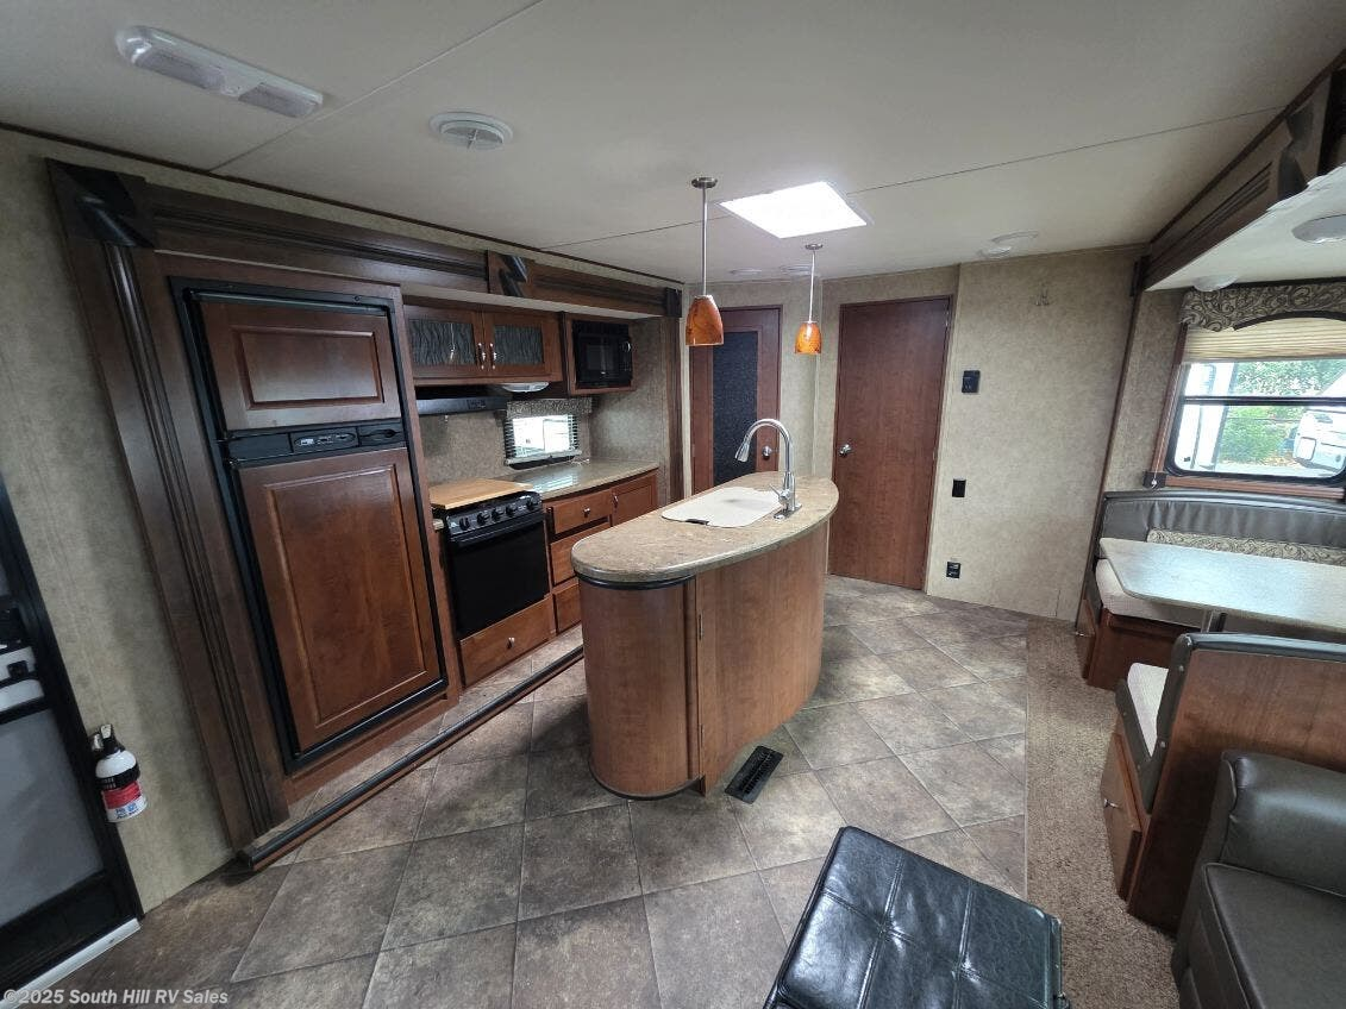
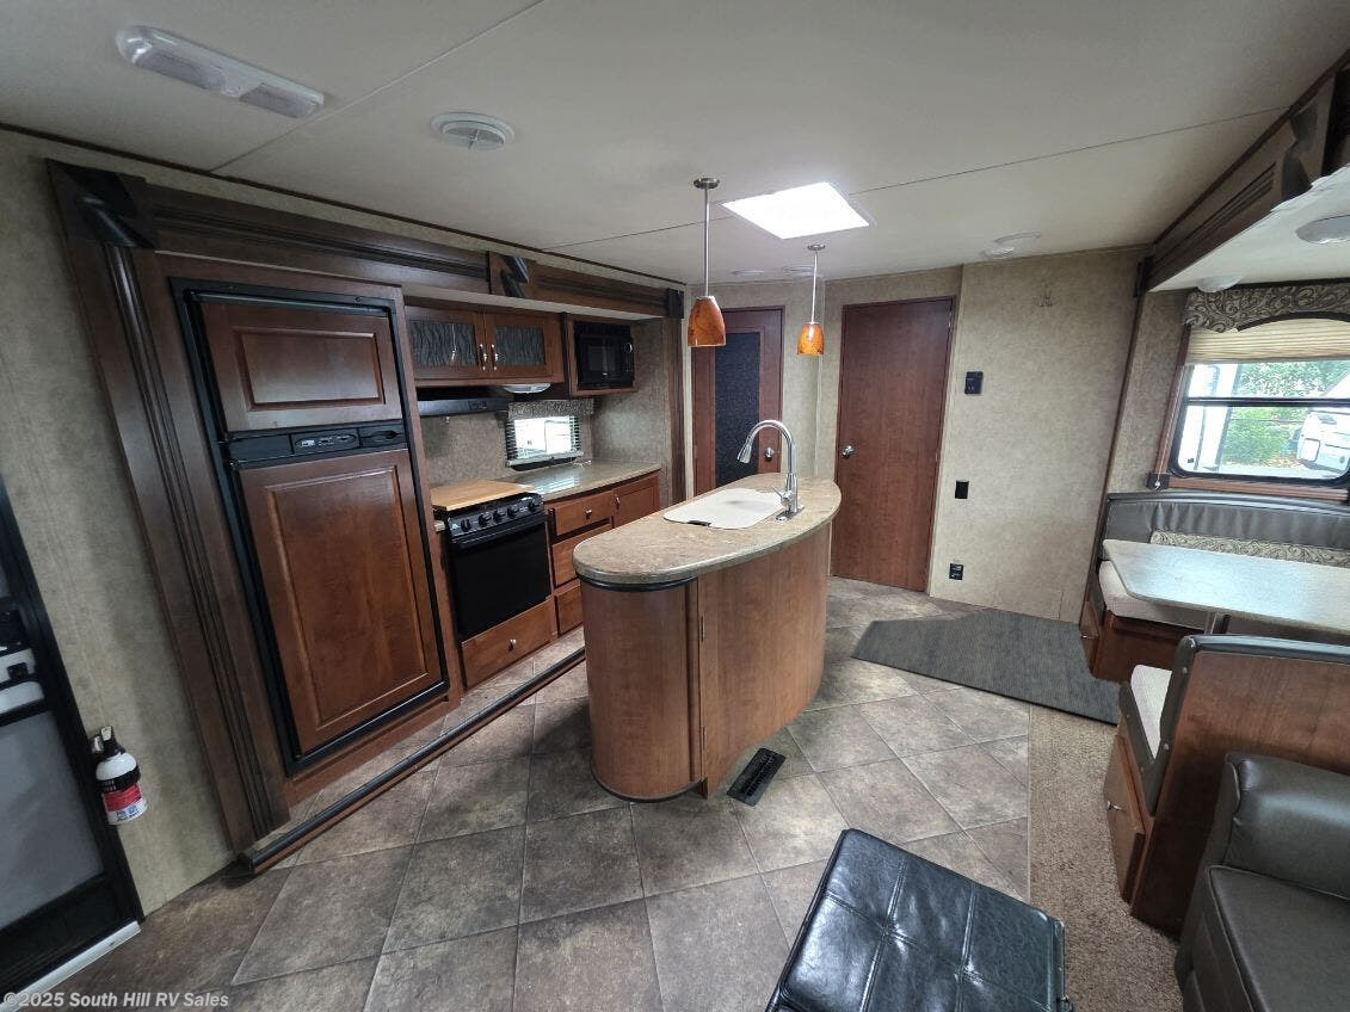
+ rug [849,609,1122,726]
